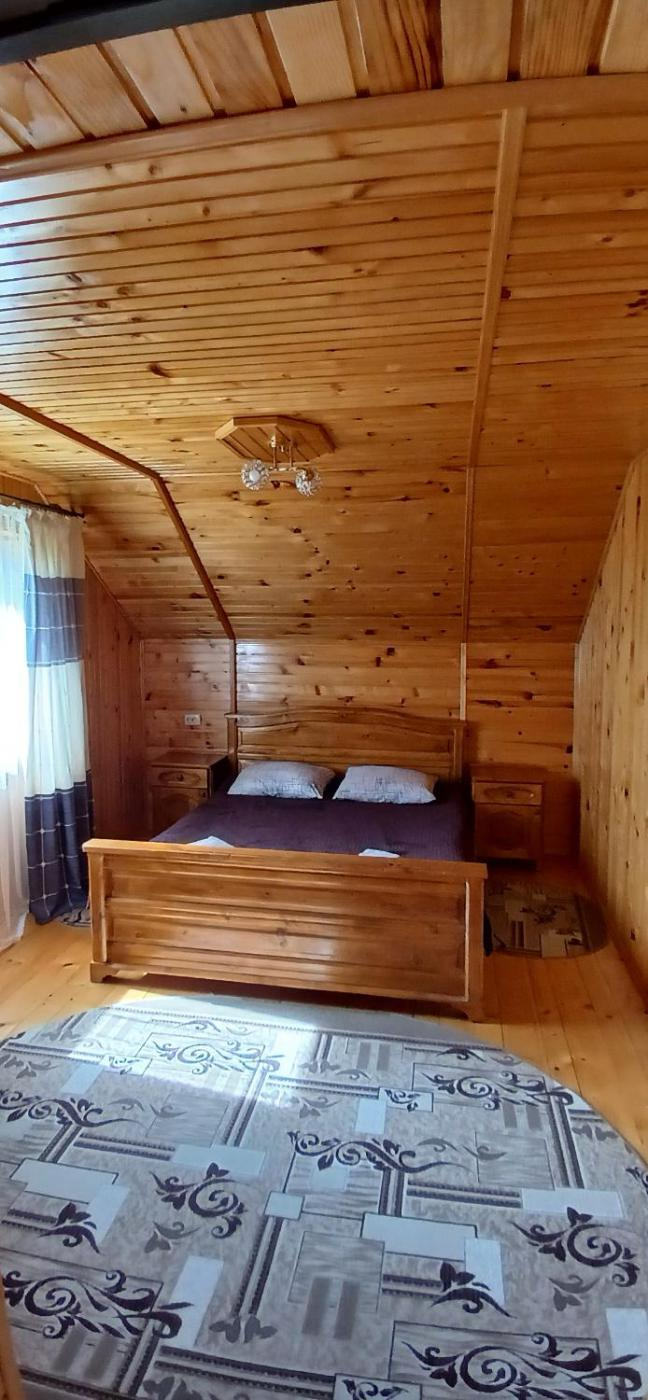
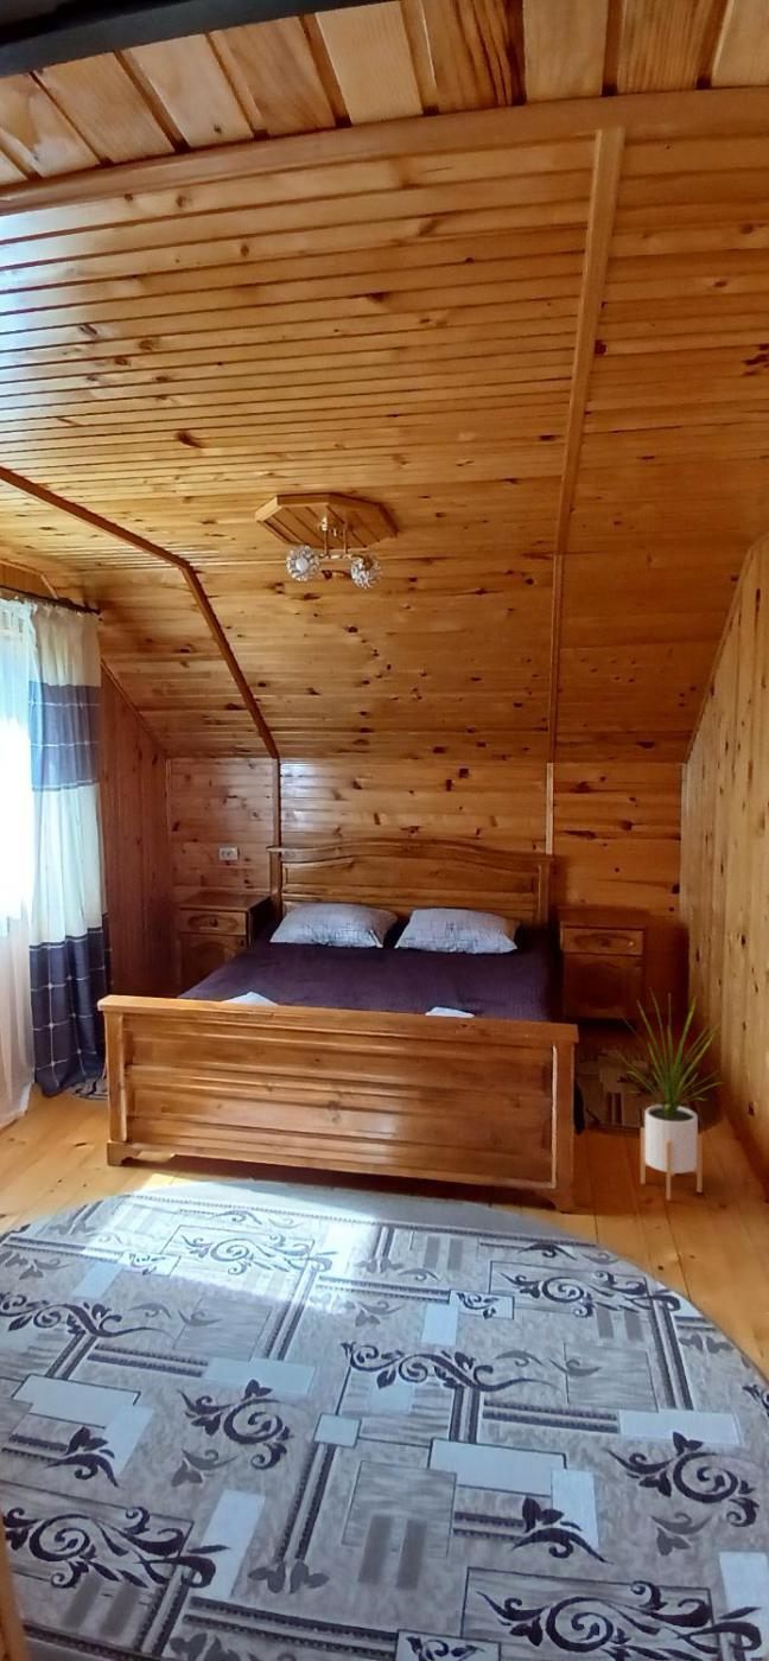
+ house plant [616,988,727,1201]
